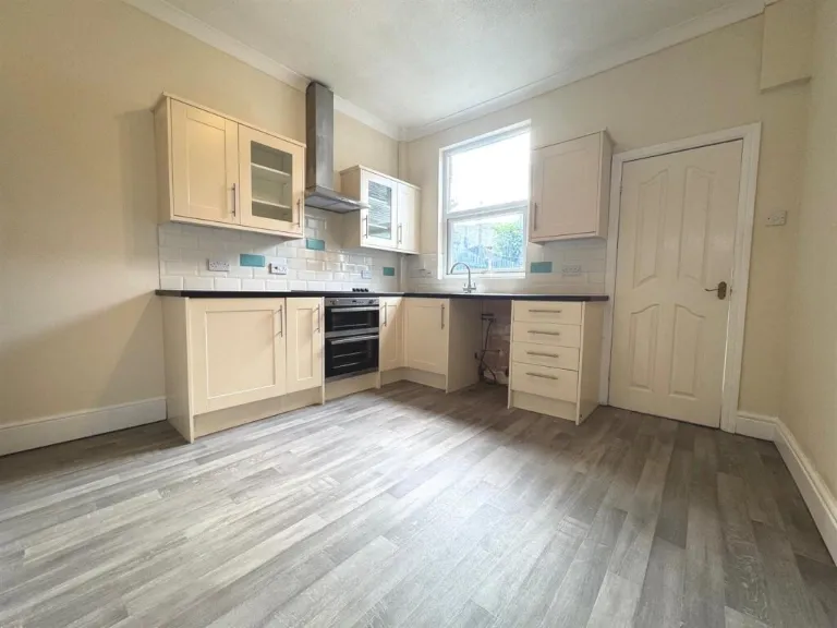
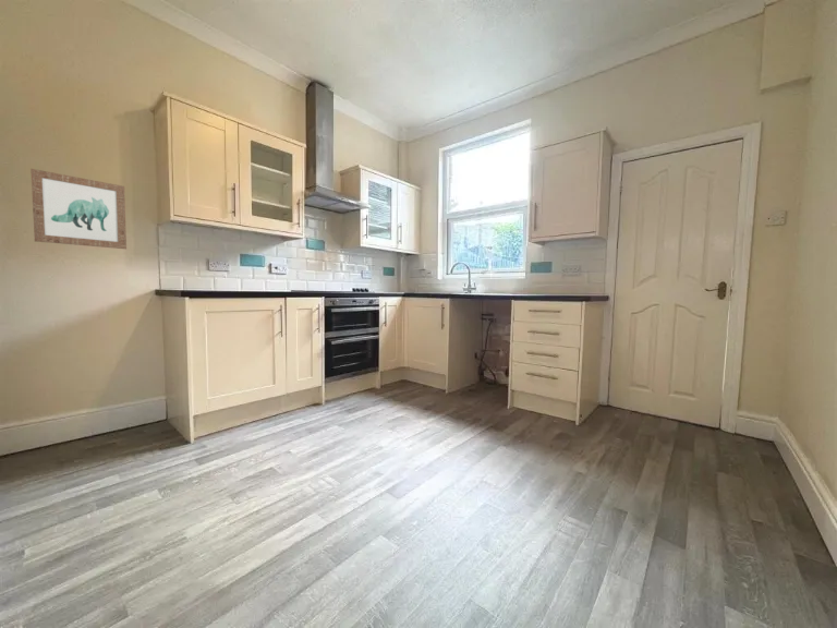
+ wall art [29,168,128,250]
